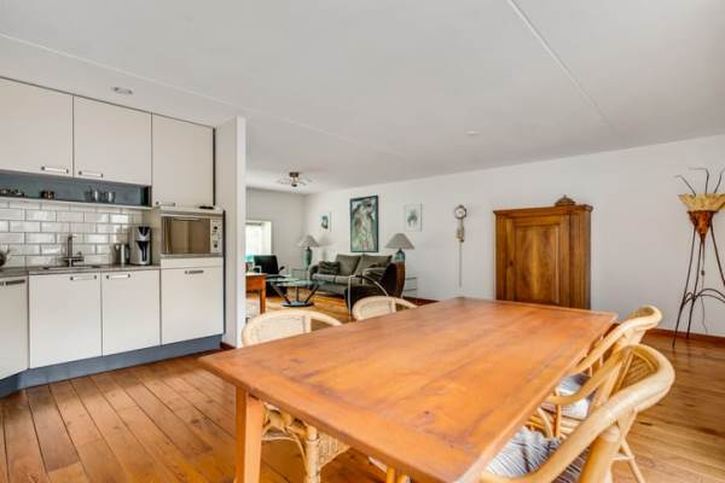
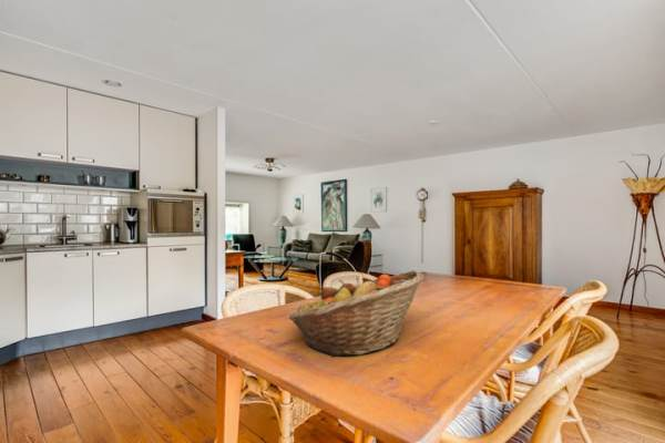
+ fruit basket [288,269,424,358]
